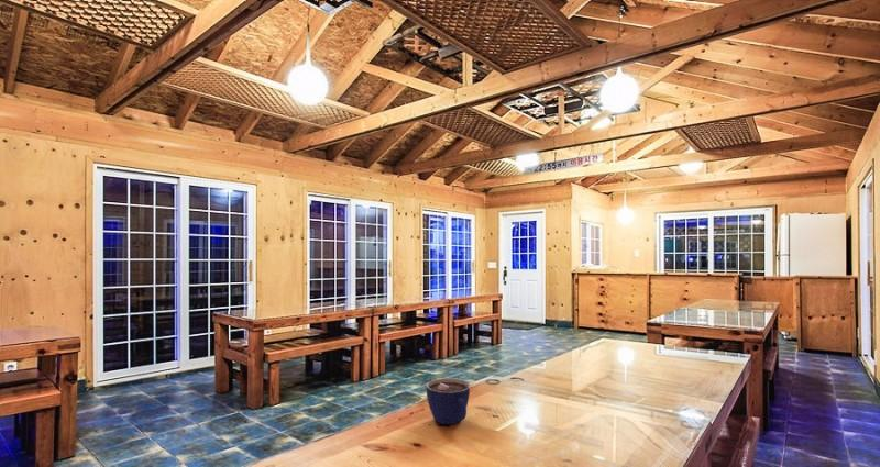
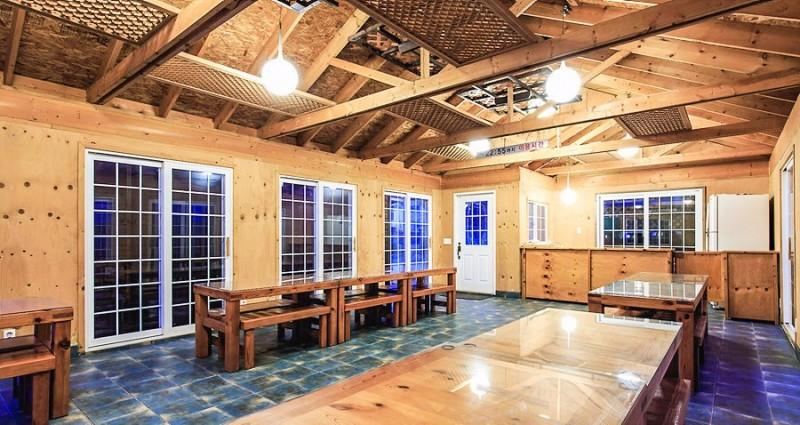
- cup [425,377,471,425]
